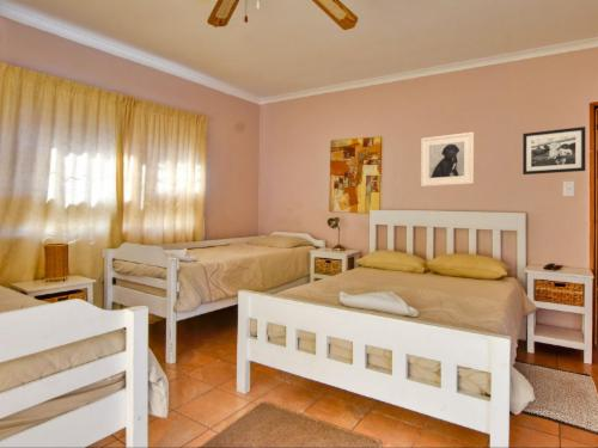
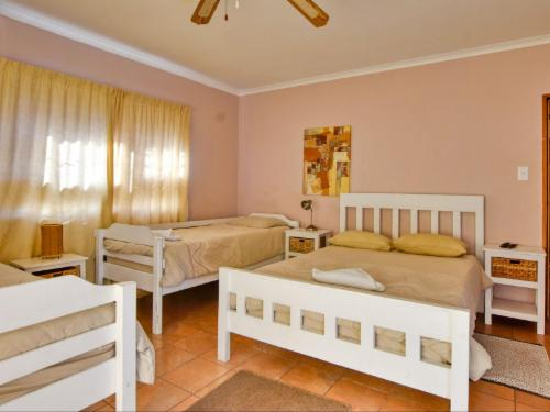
- picture frame [521,125,586,176]
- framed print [420,131,475,188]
